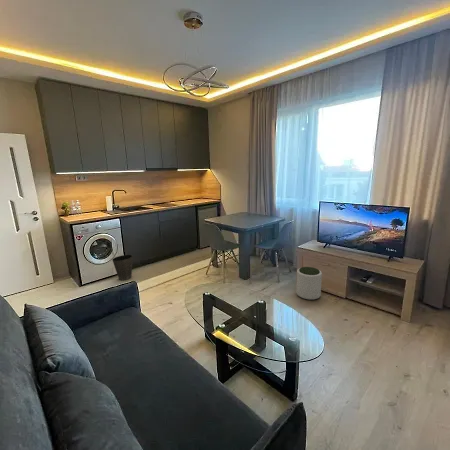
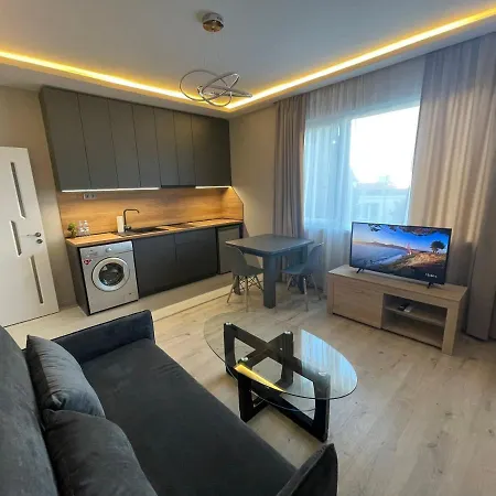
- waste basket [111,254,133,281]
- plant pot [295,266,323,301]
